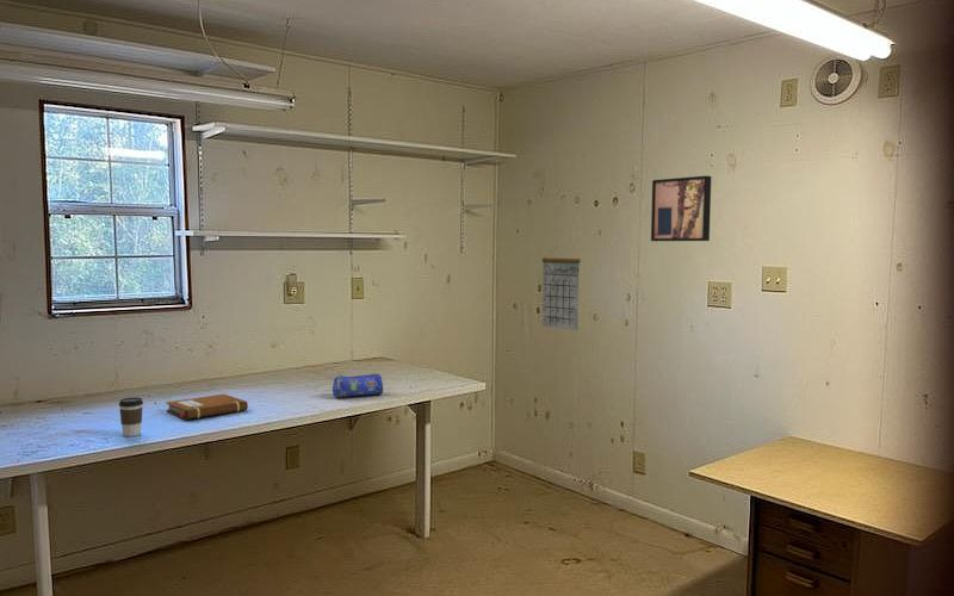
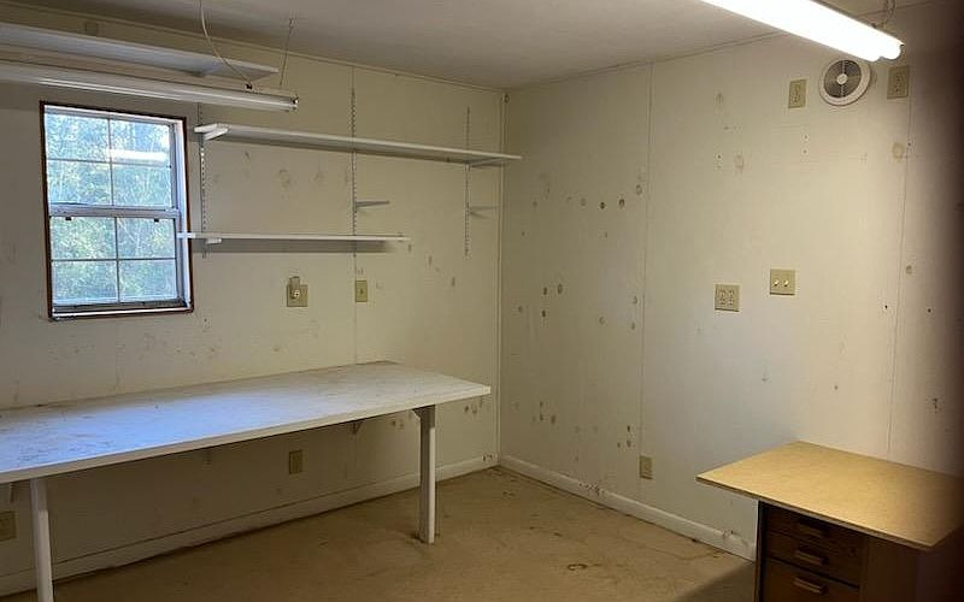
- wall art [650,174,712,242]
- coffee cup [118,396,144,437]
- notebook [165,393,249,421]
- pencil case [332,372,384,398]
- calendar [541,247,582,331]
